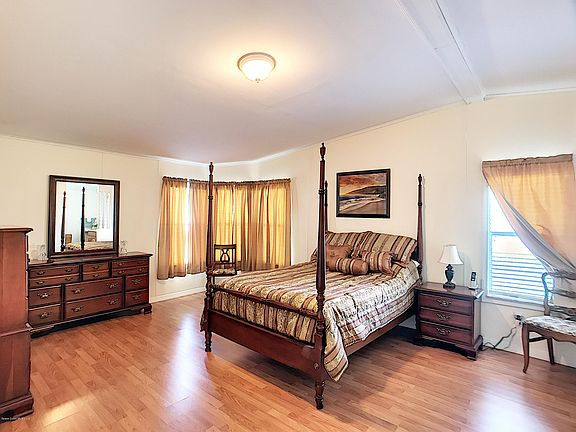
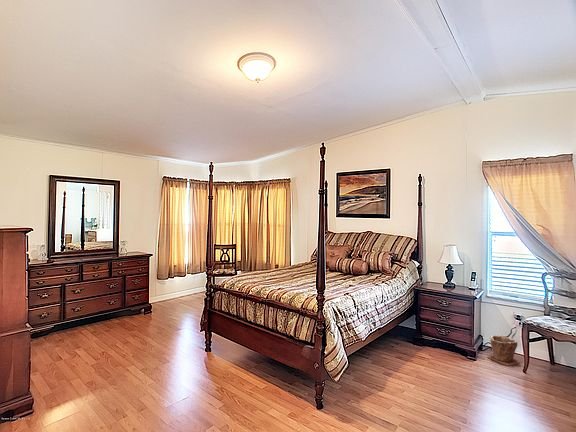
+ plant pot [487,334,521,367]
